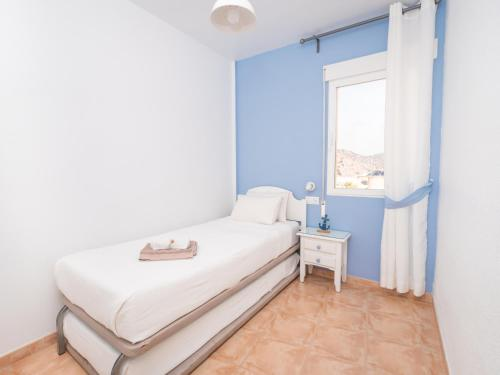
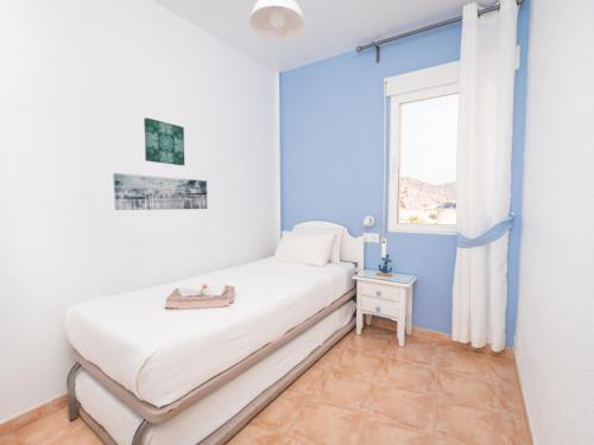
+ wall art [112,172,208,211]
+ wall art [143,116,185,166]
